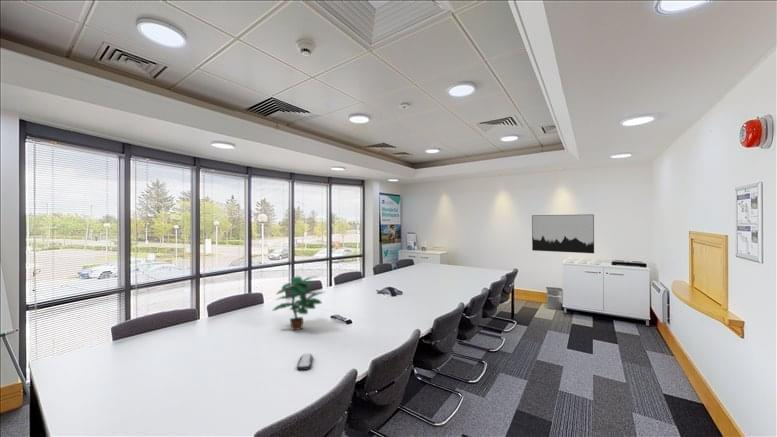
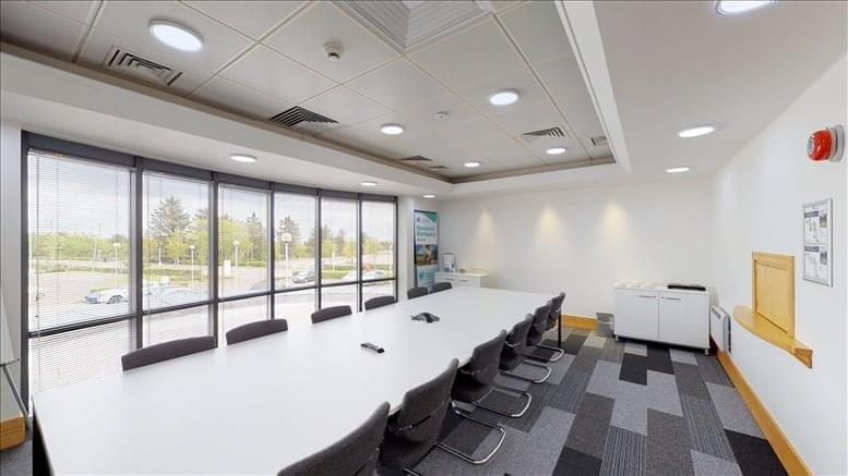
- wall art [531,213,595,254]
- potted plant [271,275,326,331]
- remote control [296,353,314,371]
